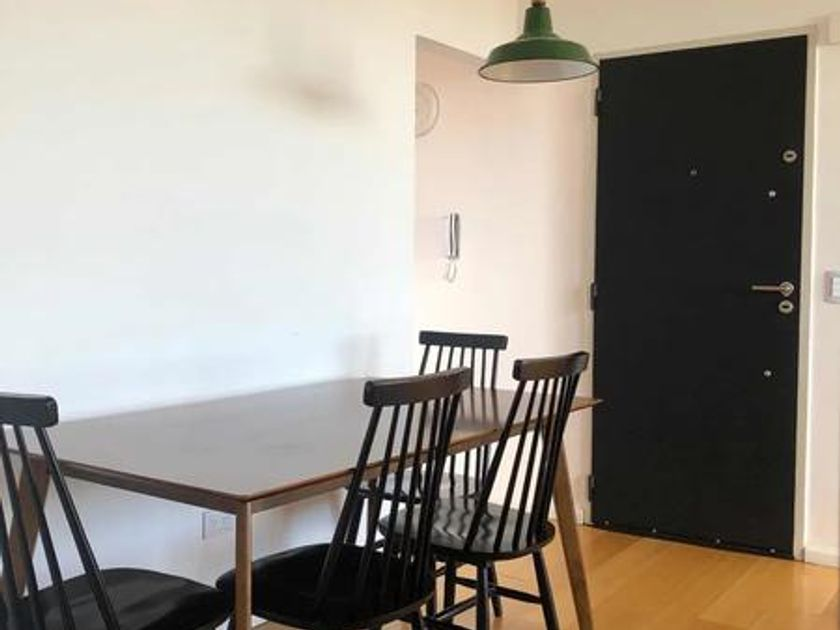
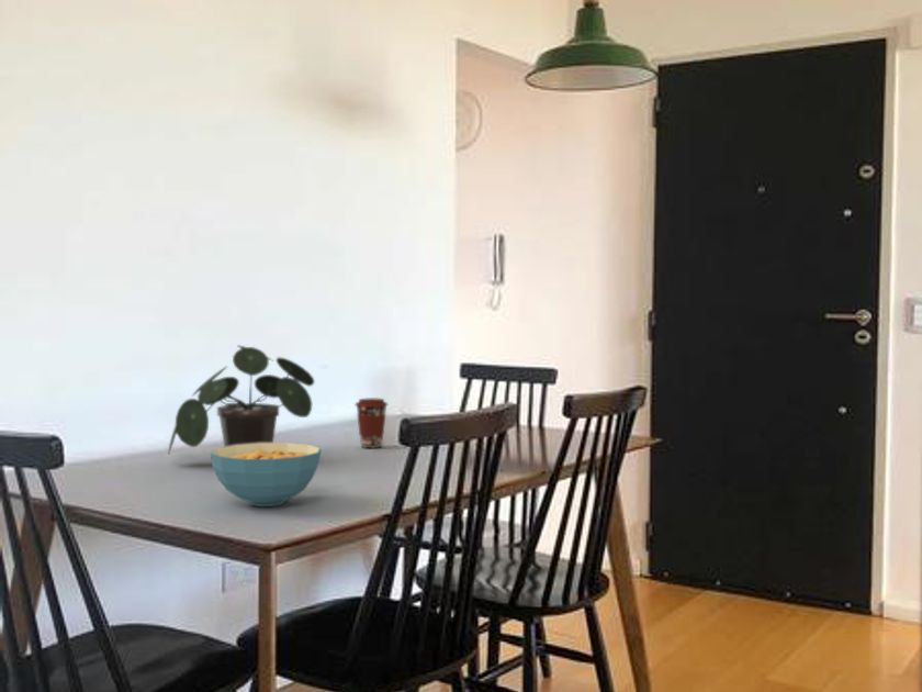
+ potted plant [168,345,316,454]
+ cereal bowl [210,442,323,507]
+ coffee cup [355,397,389,449]
